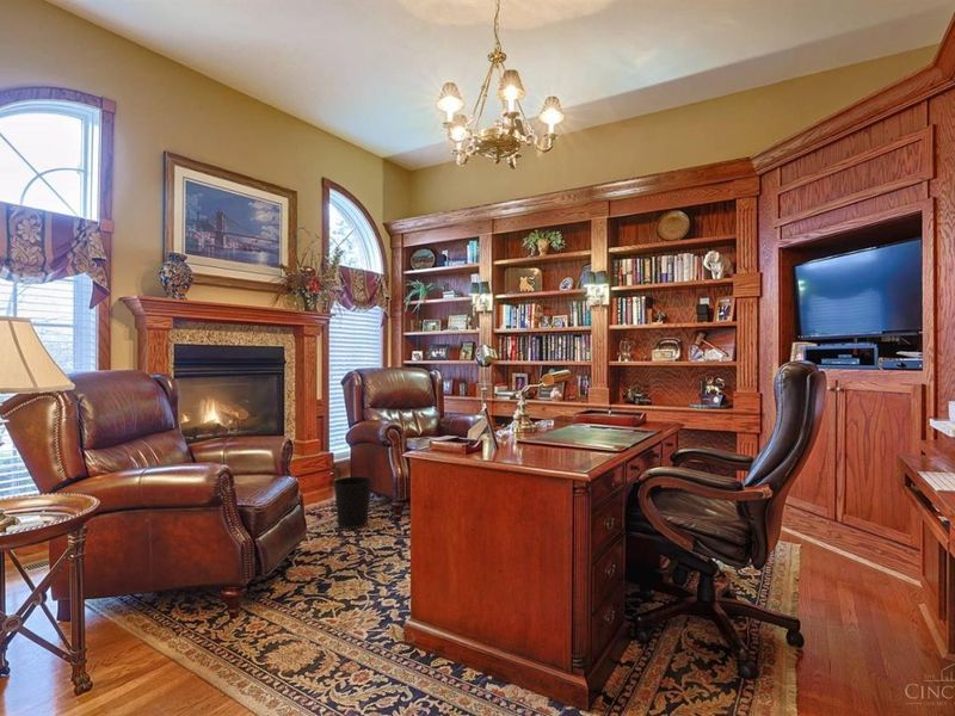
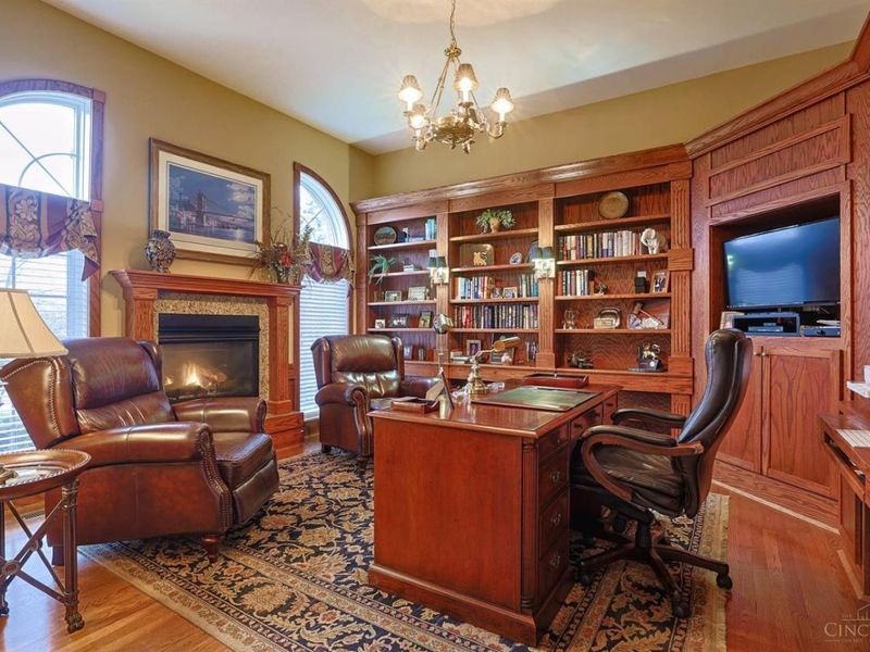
- wastebasket [332,475,374,530]
